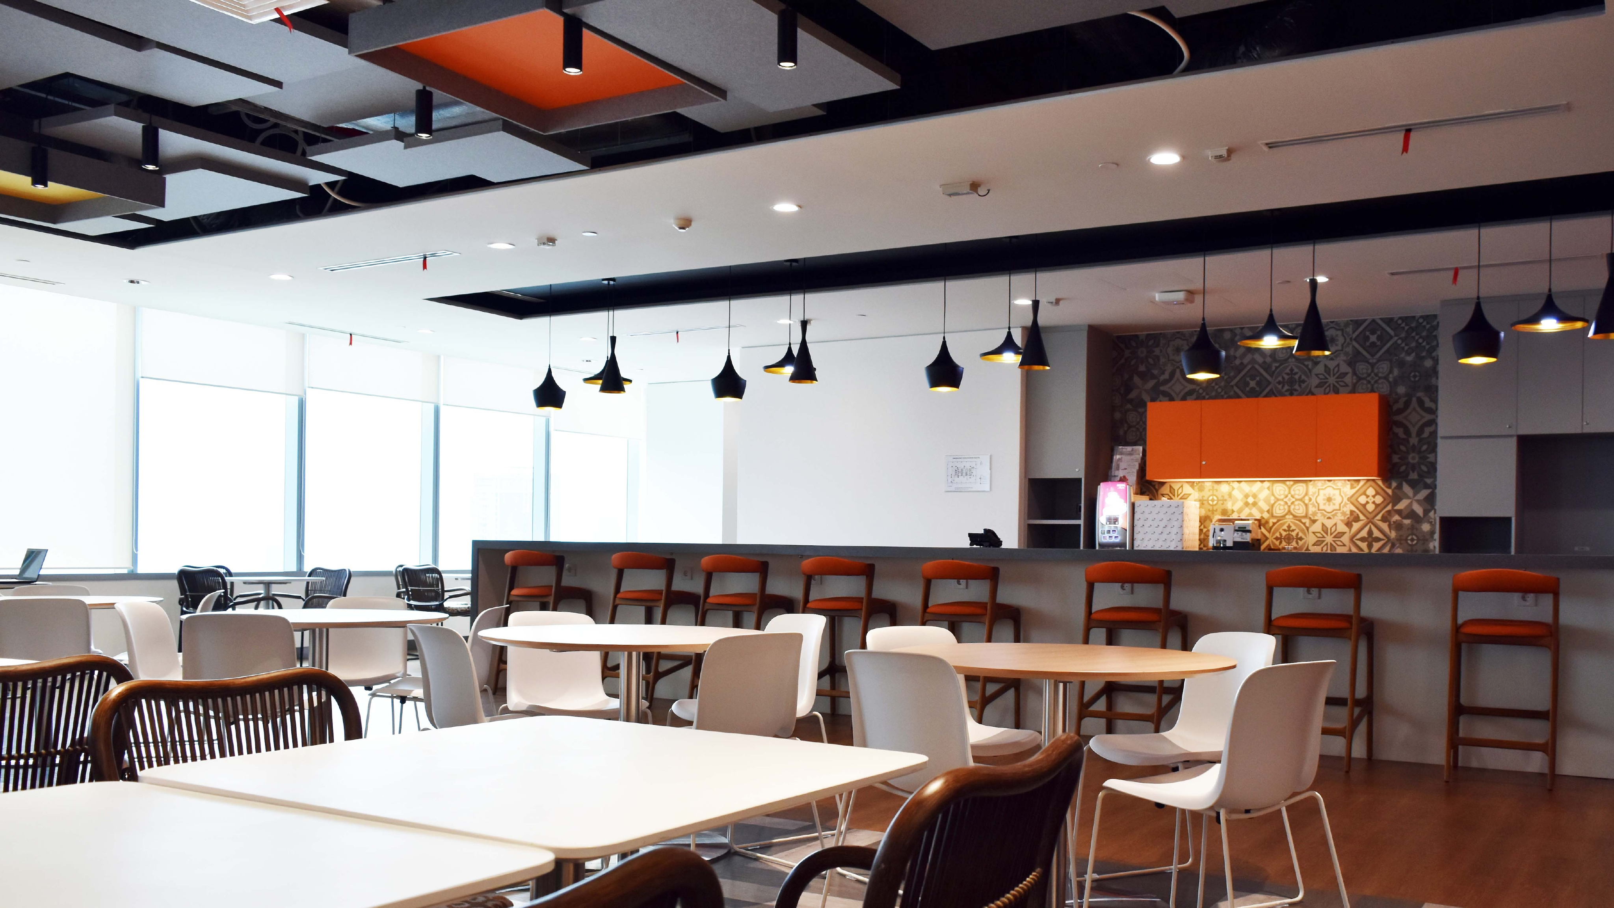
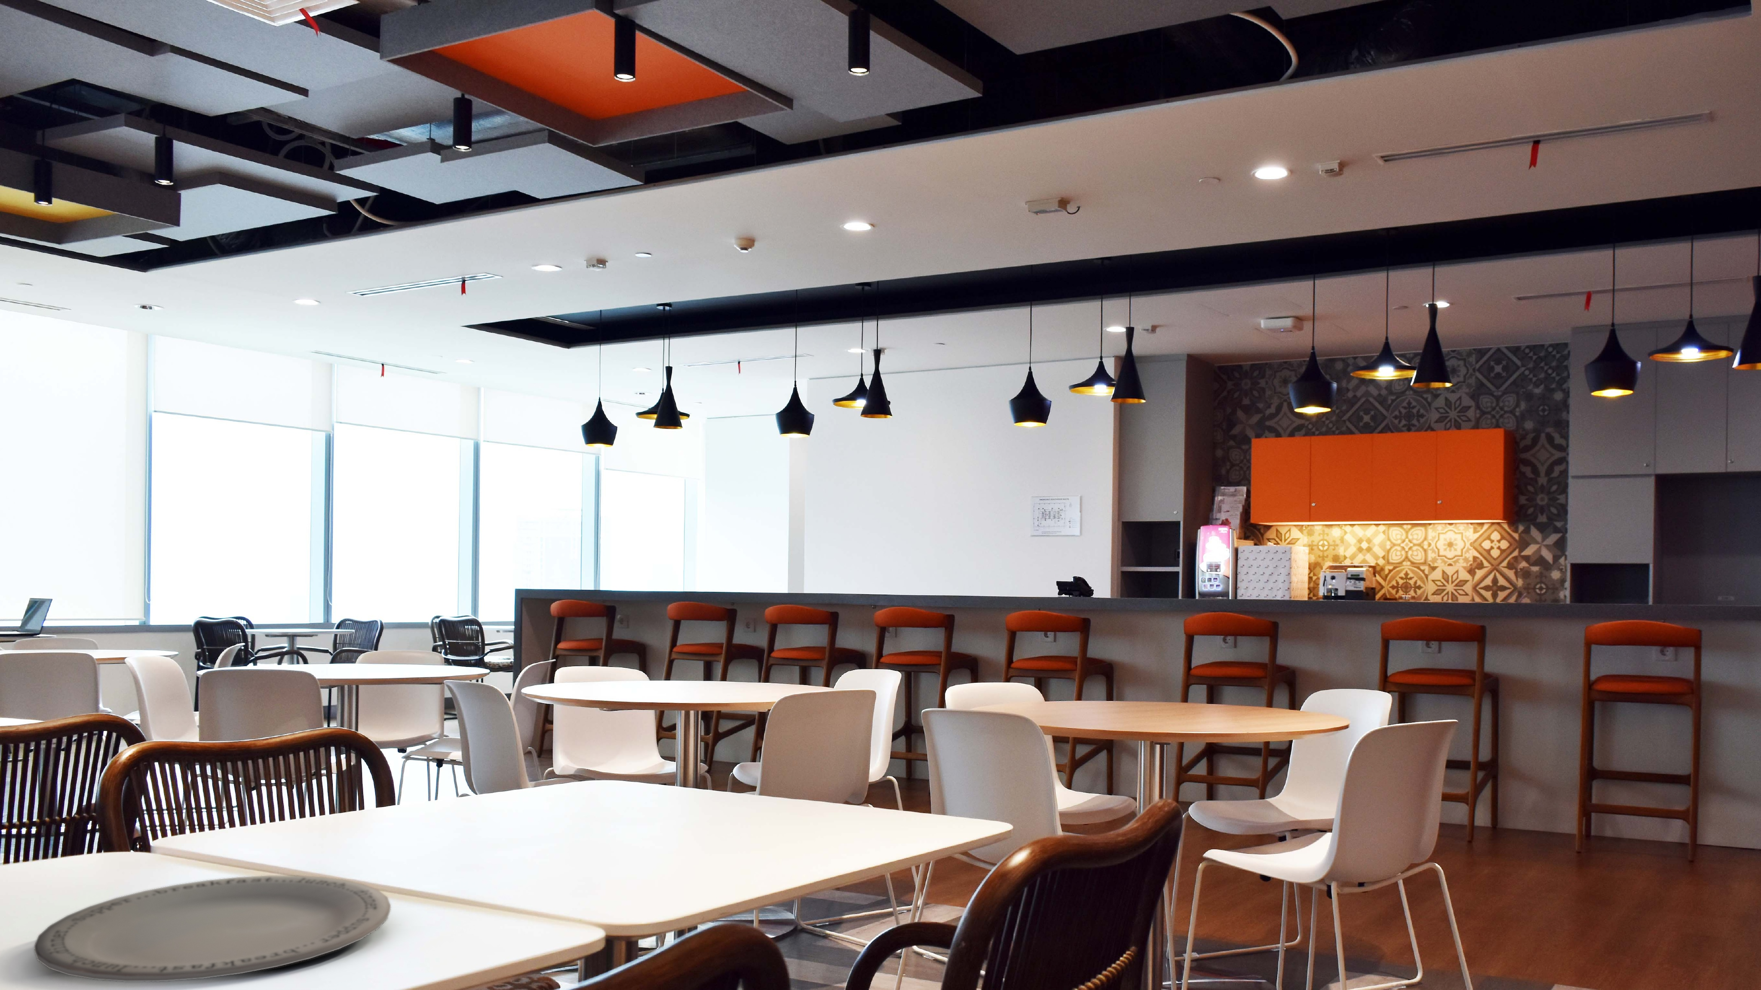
+ plate [34,875,391,983]
